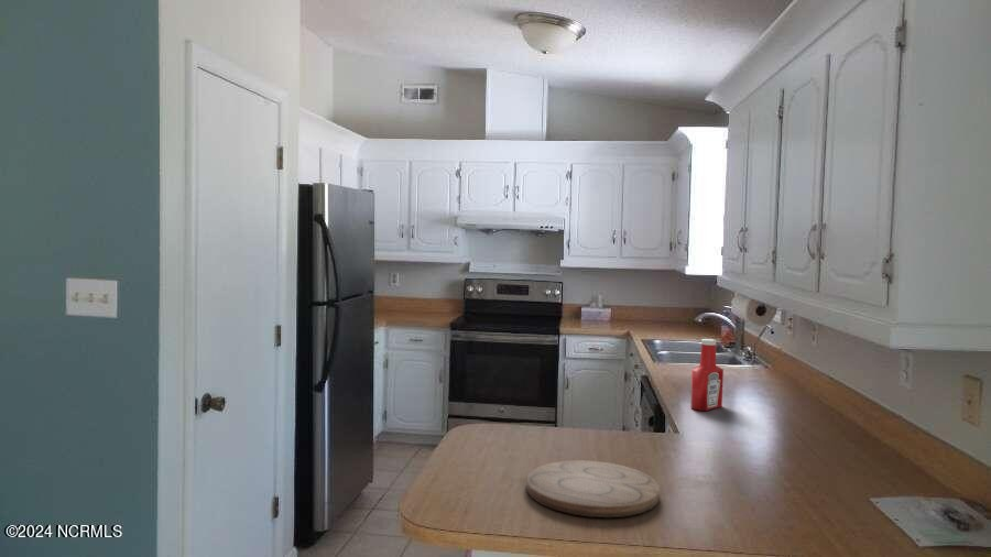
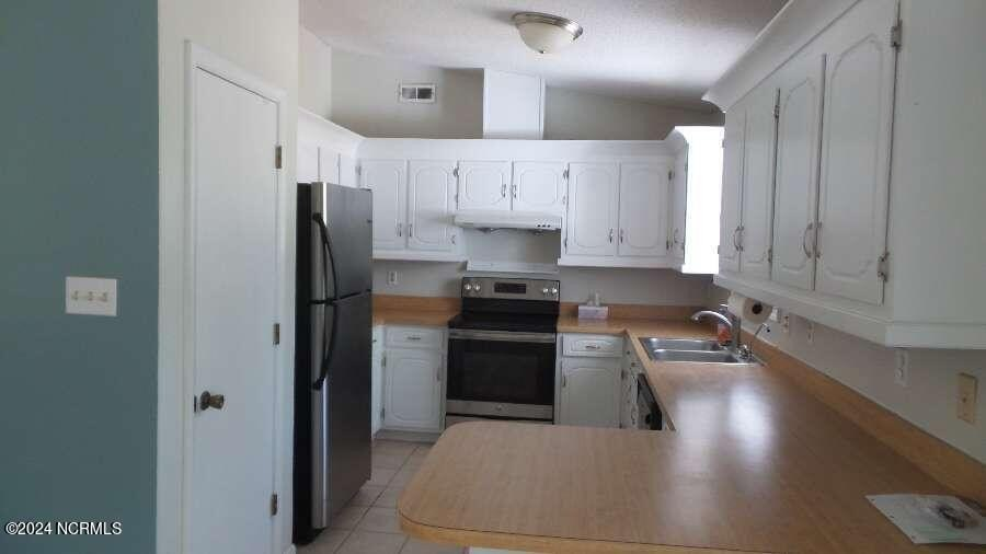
- cutting board [525,459,661,518]
- soap bottle [689,338,725,412]
